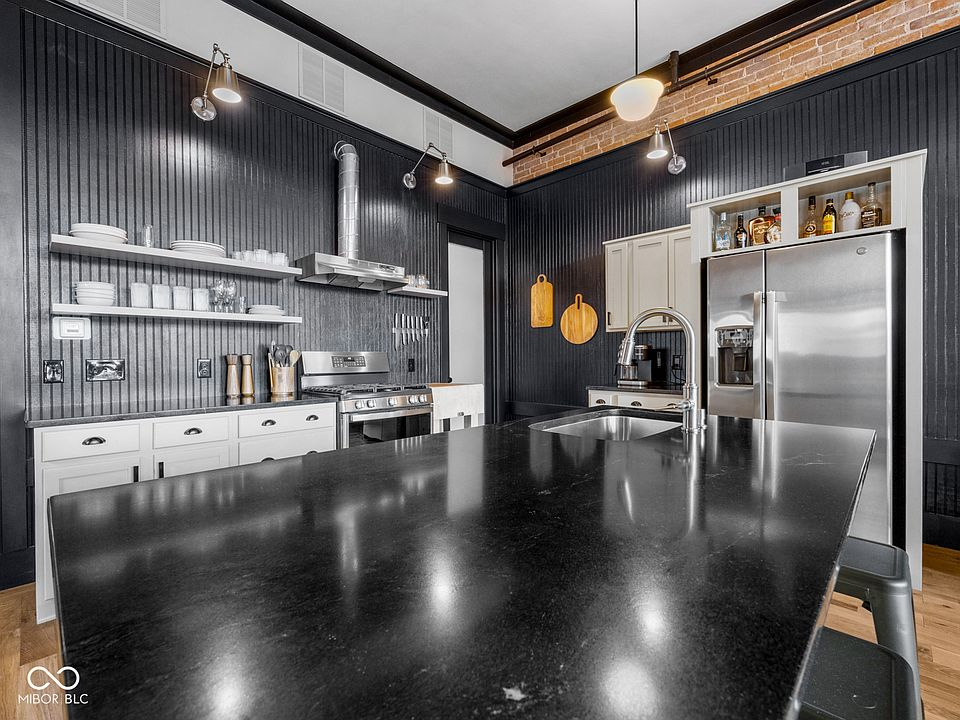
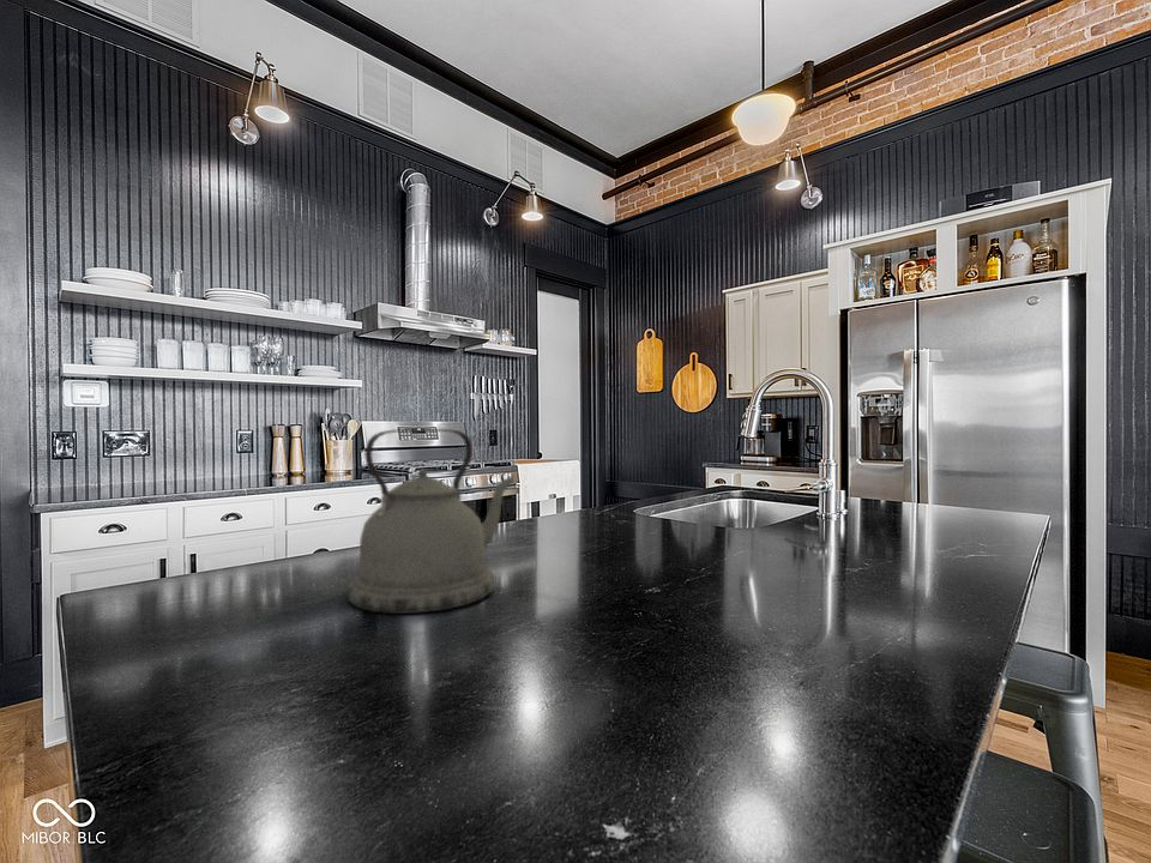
+ kettle [345,428,516,615]
